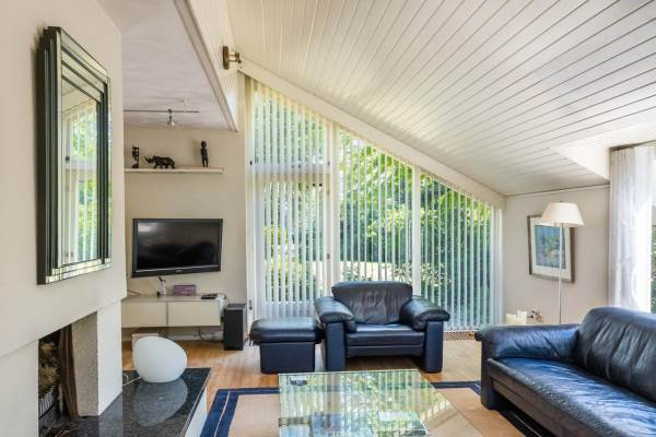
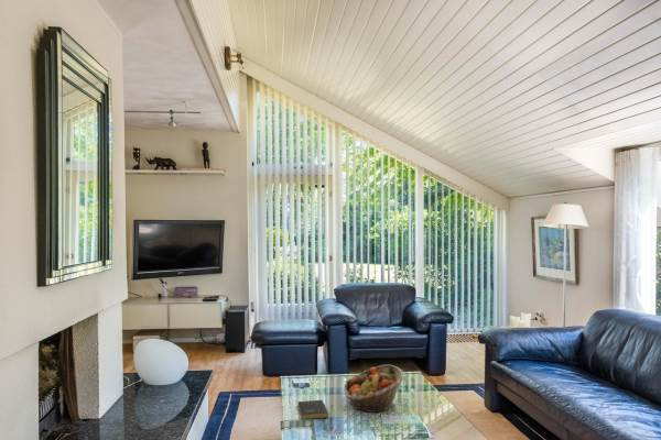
+ book [297,399,329,420]
+ fruit basket [343,363,405,414]
